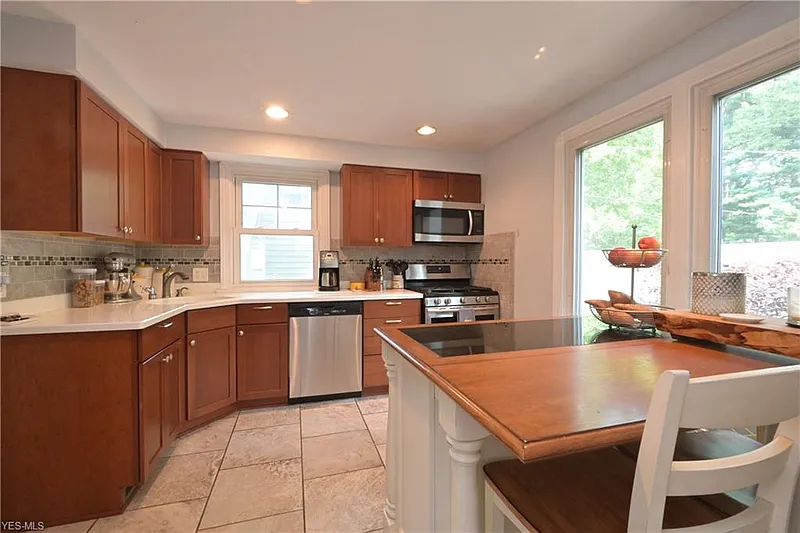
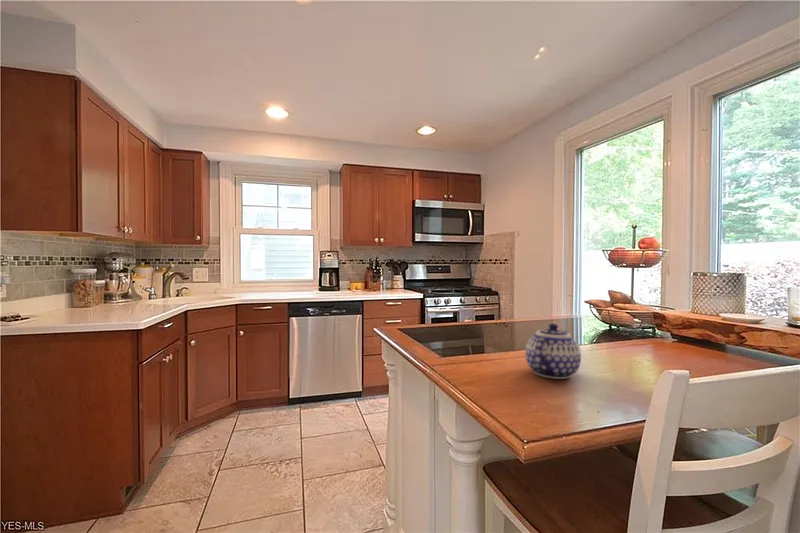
+ teapot [524,323,582,380]
